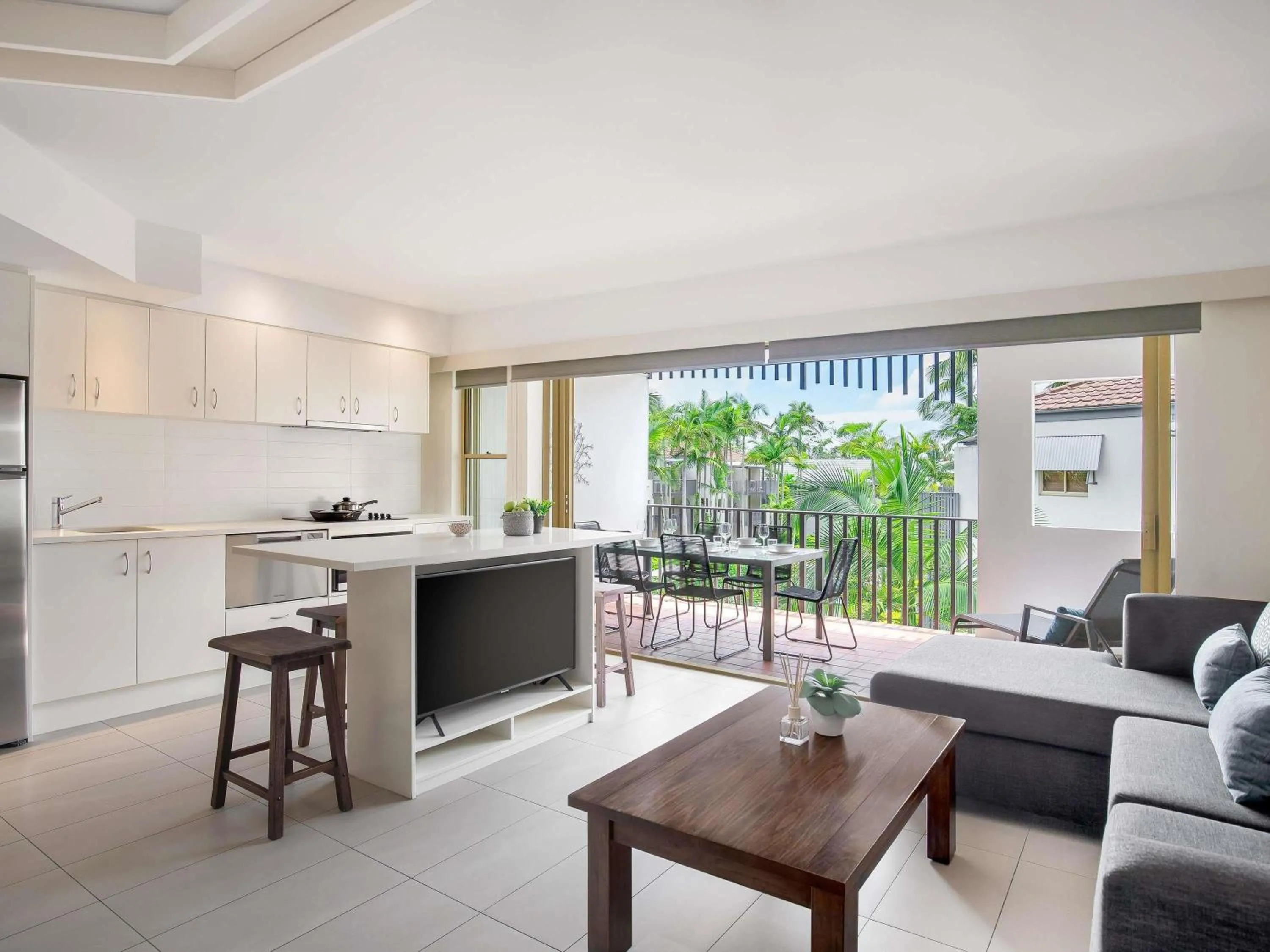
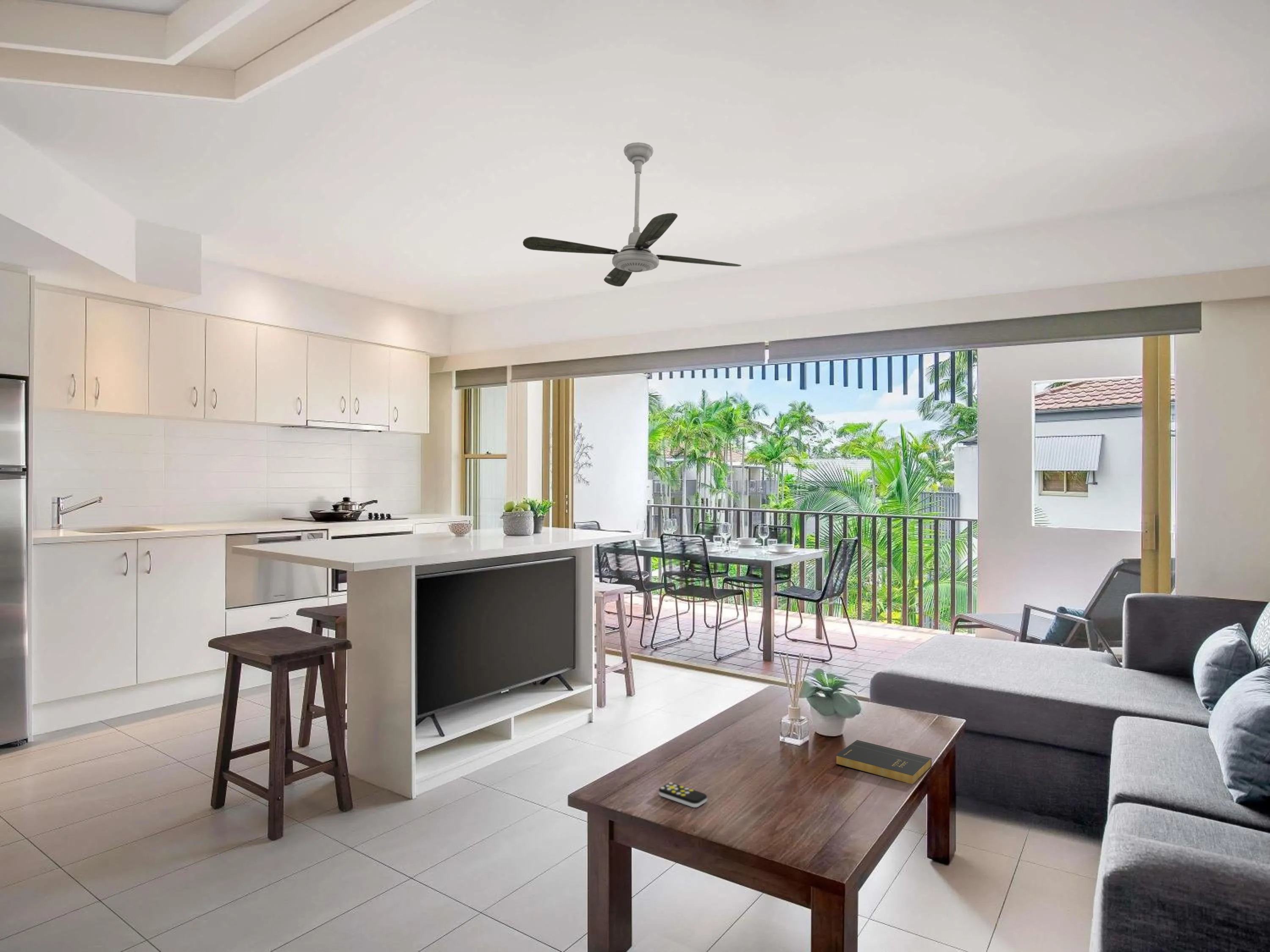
+ remote control [658,782,707,808]
+ ceiling fan [522,142,742,287]
+ book [835,740,932,784]
